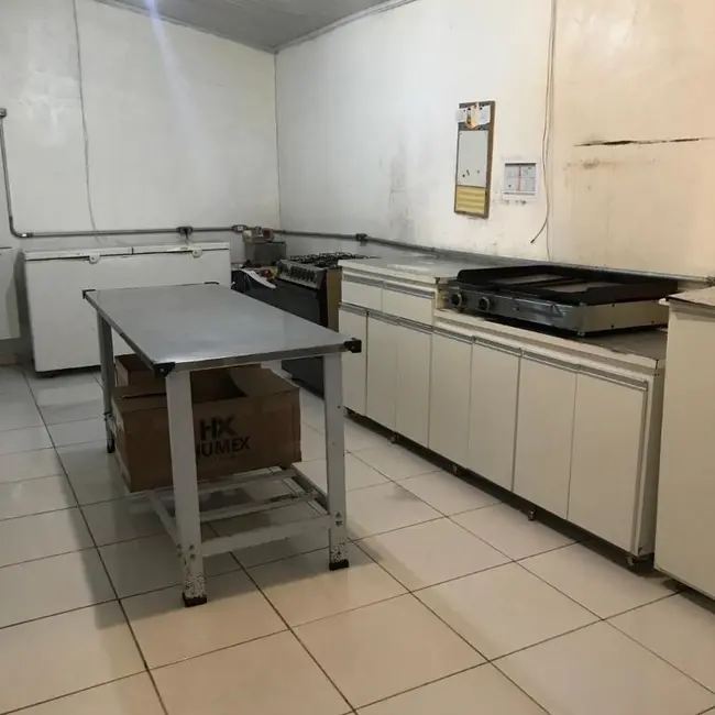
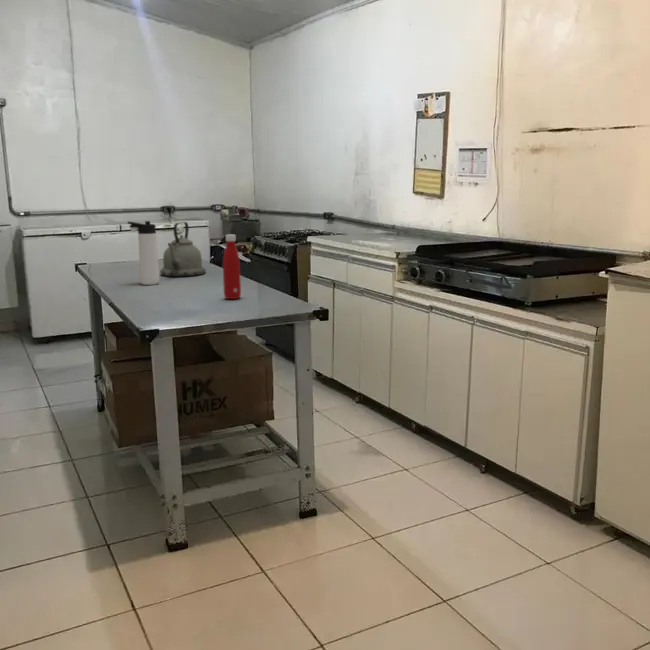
+ bottle [222,234,242,300]
+ thermos bottle [127,220,160,286]
+ kettle [159,221,207,277]
